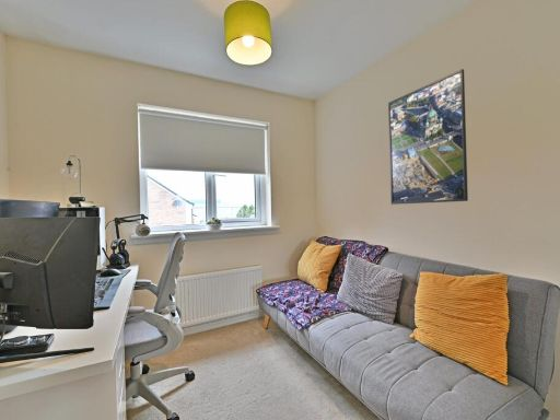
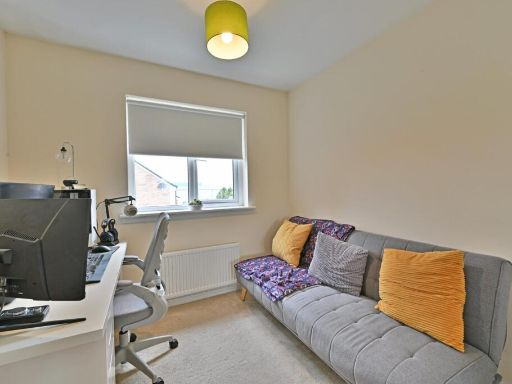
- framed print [387,68,469,206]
